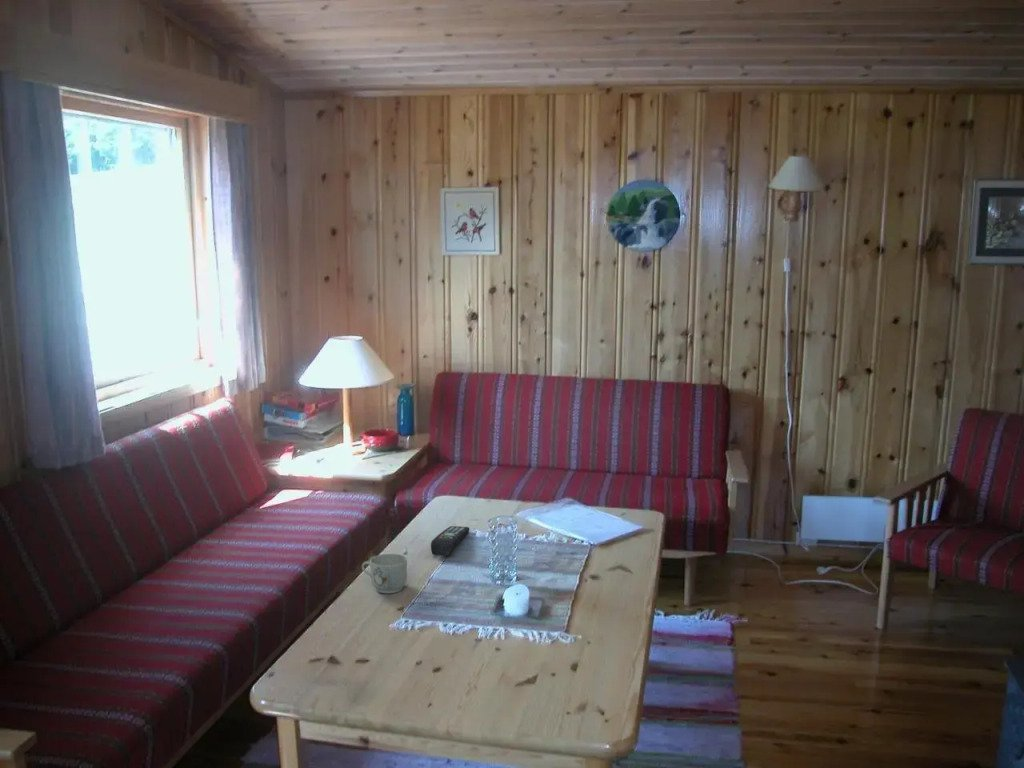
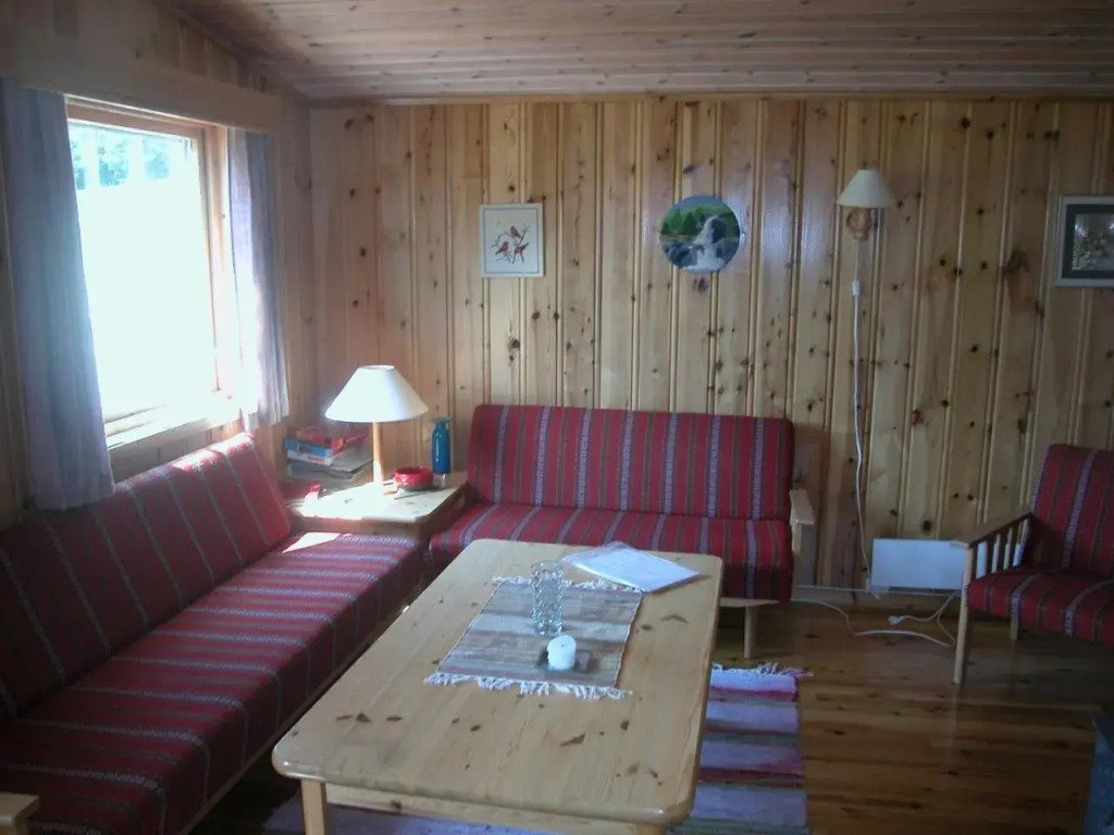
- remote control [430,525,470,557]
- mug [361,553,408,594]
